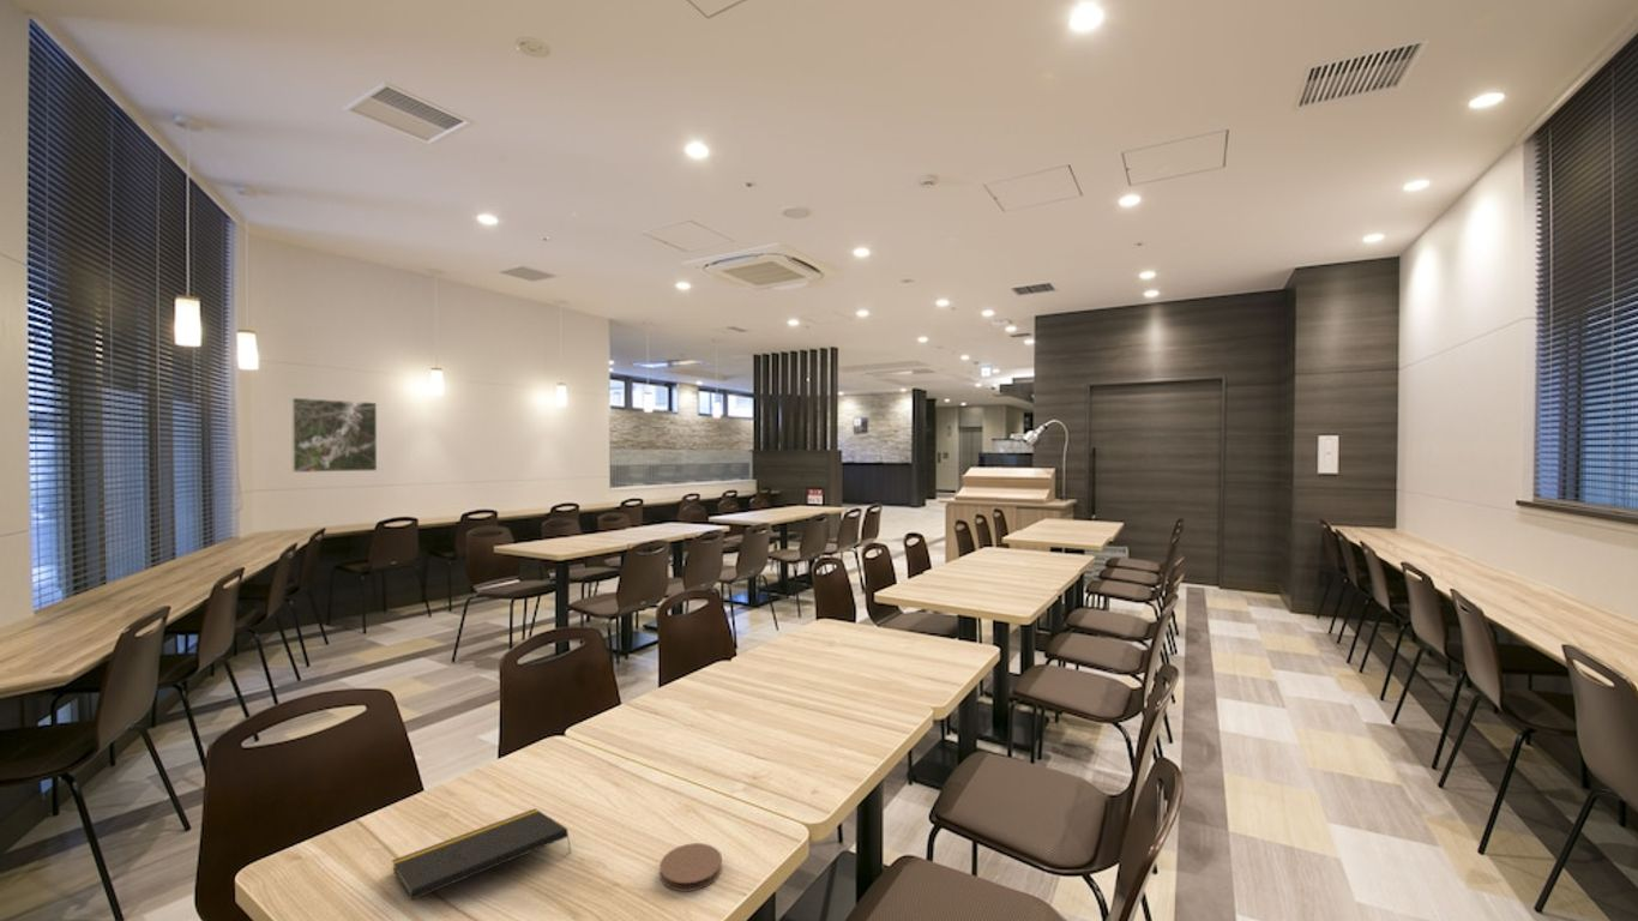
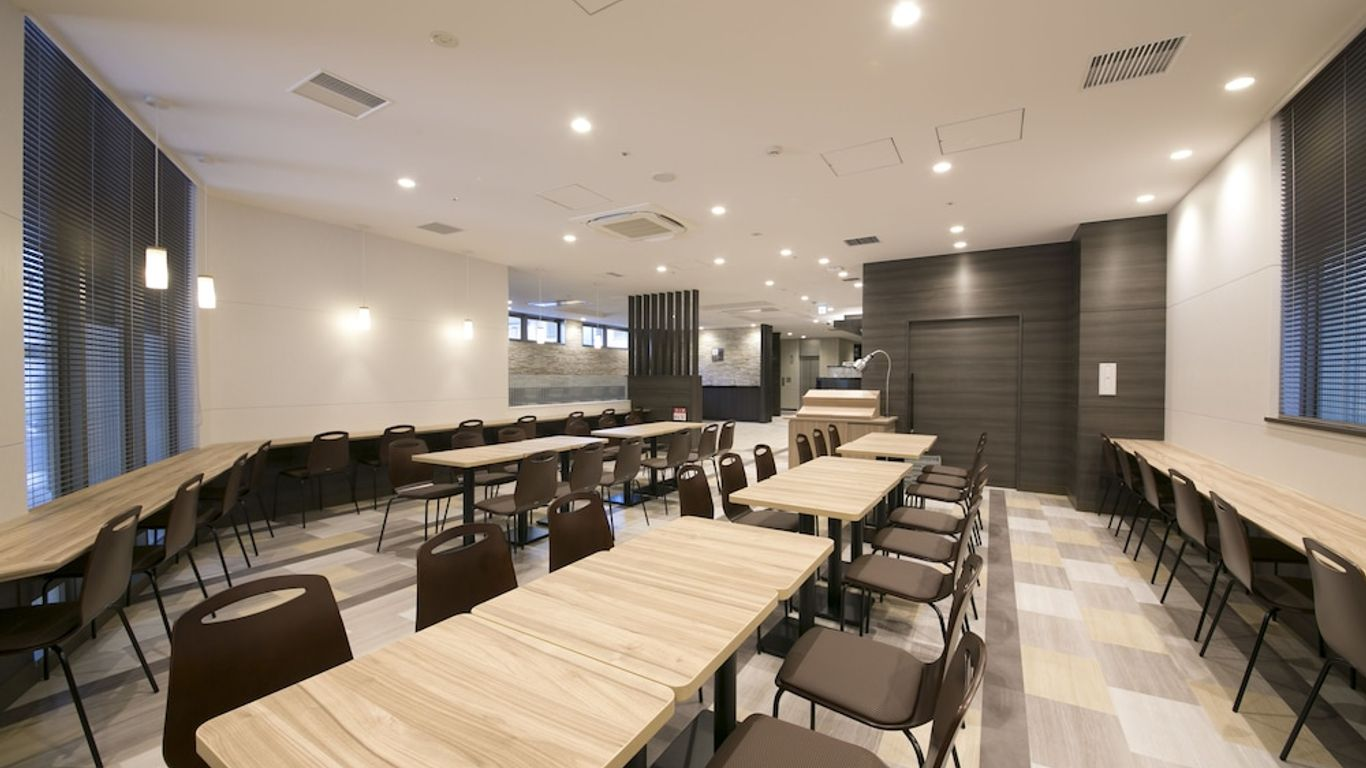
- notepad [391,807,572,902]
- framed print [290,397,378,474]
- coaster [658,842,723,892]
